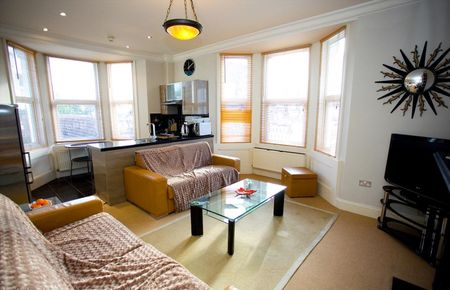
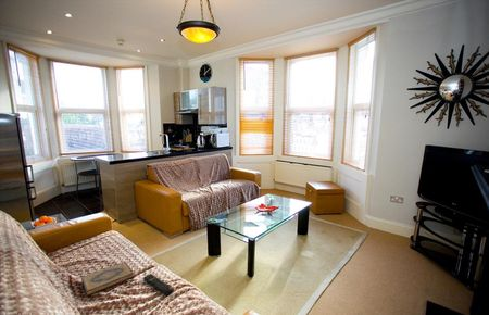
+ hardback book [80,261,135,298]
+ remote control [141,273,175,297]
